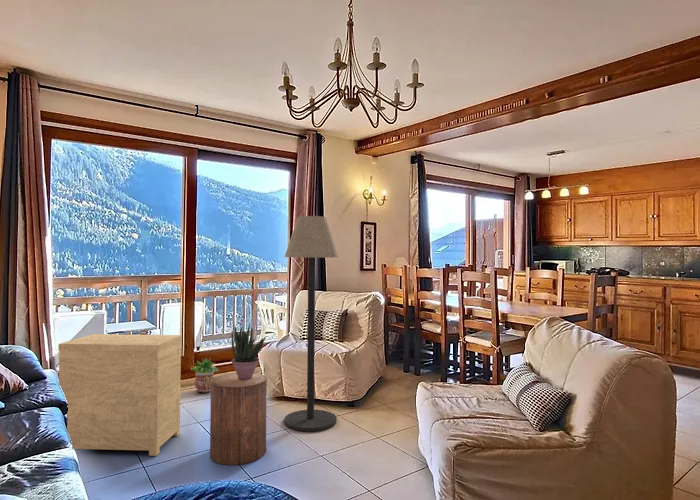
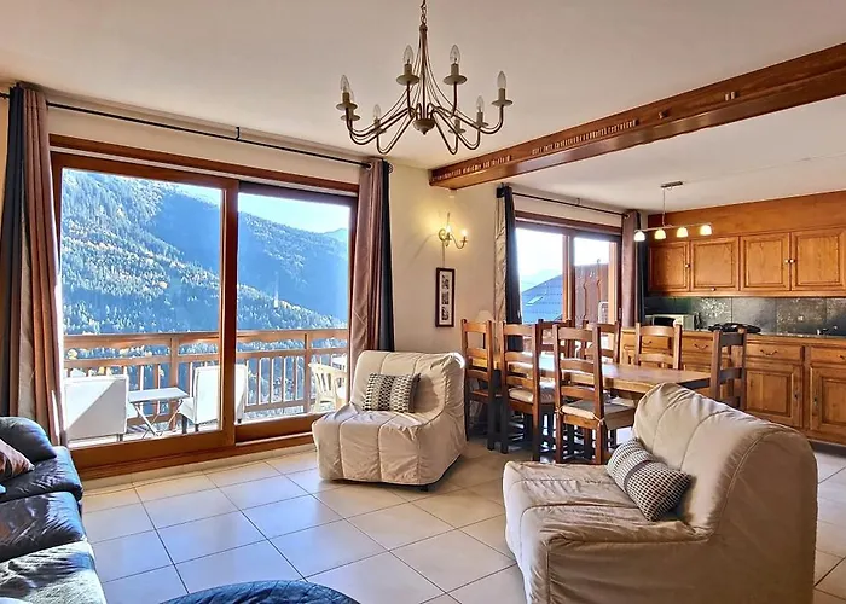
- floor lamp [283,215,340,432]
- side table [57,333,183,457]
- stool [209,372,268,466]
- potted plant [230,323,267,380]
- potted plant [190,356,220,393]
